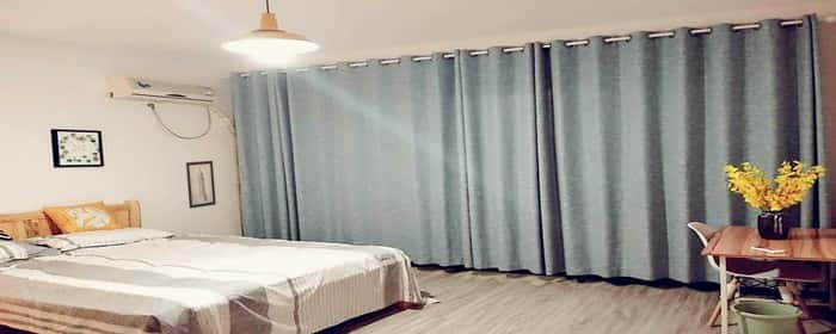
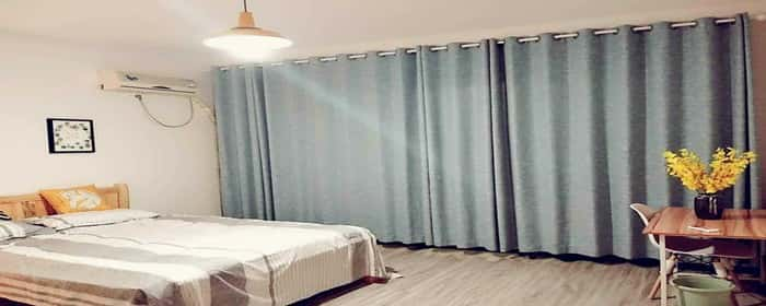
- wall art [185,160,217,210]
